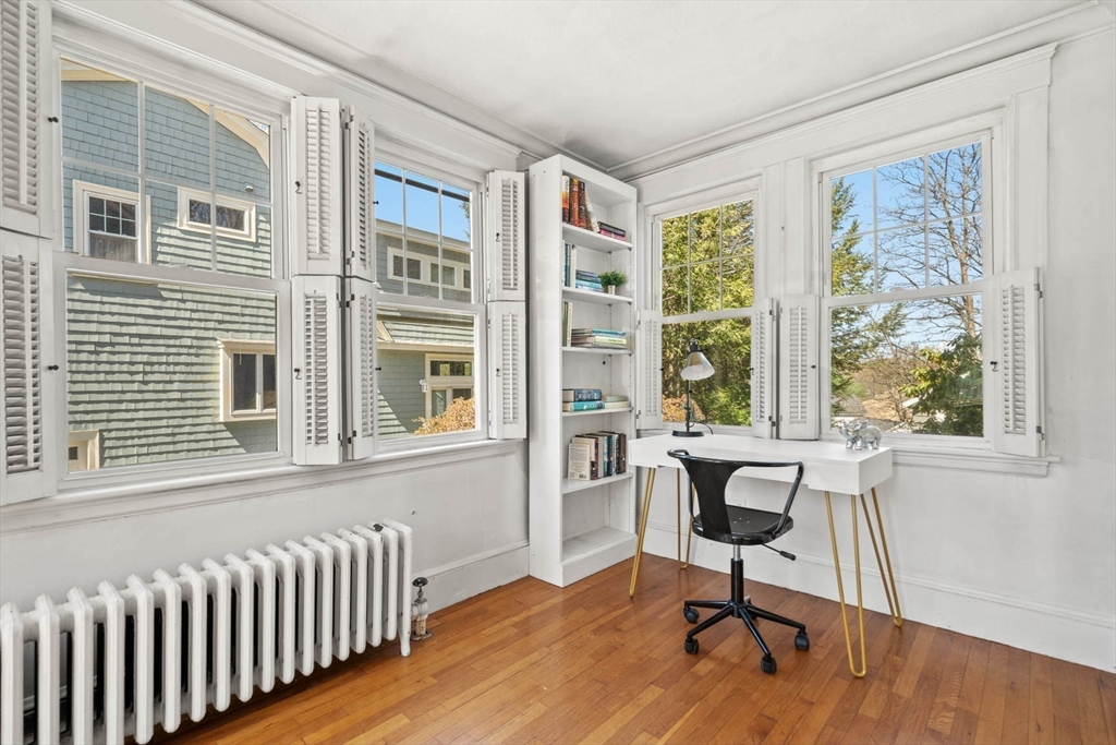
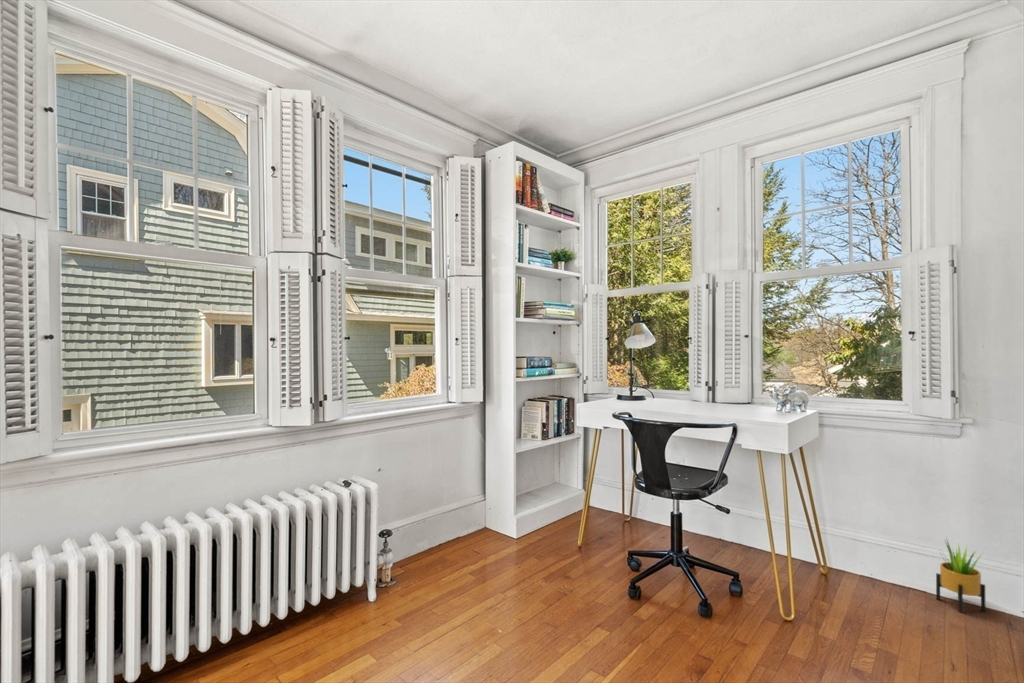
+ potted plant [935,537,986,614]
